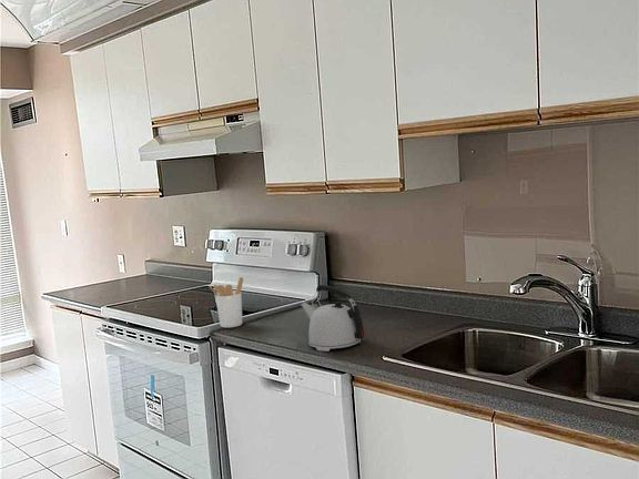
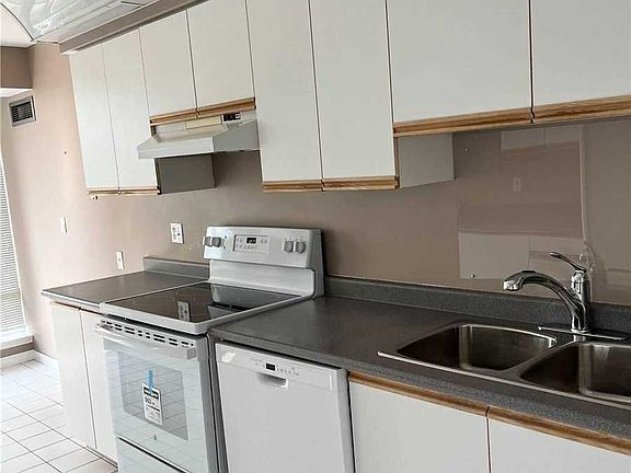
- utensil holder [209,276,244,328]
- kettle [300,284,365,353]
